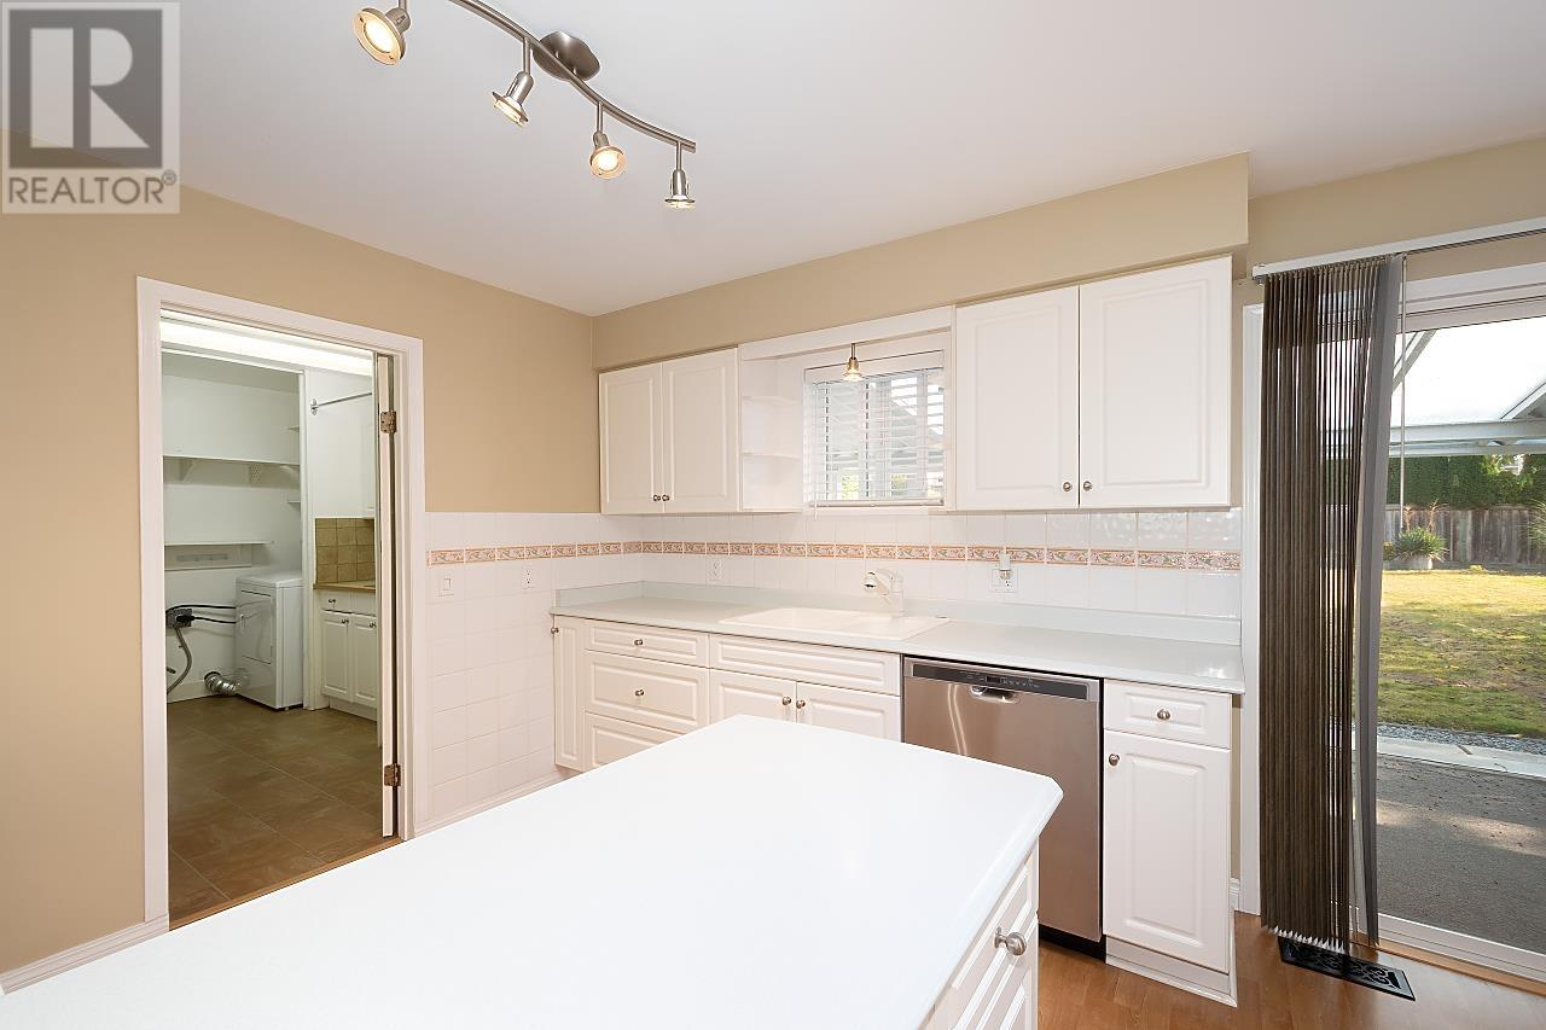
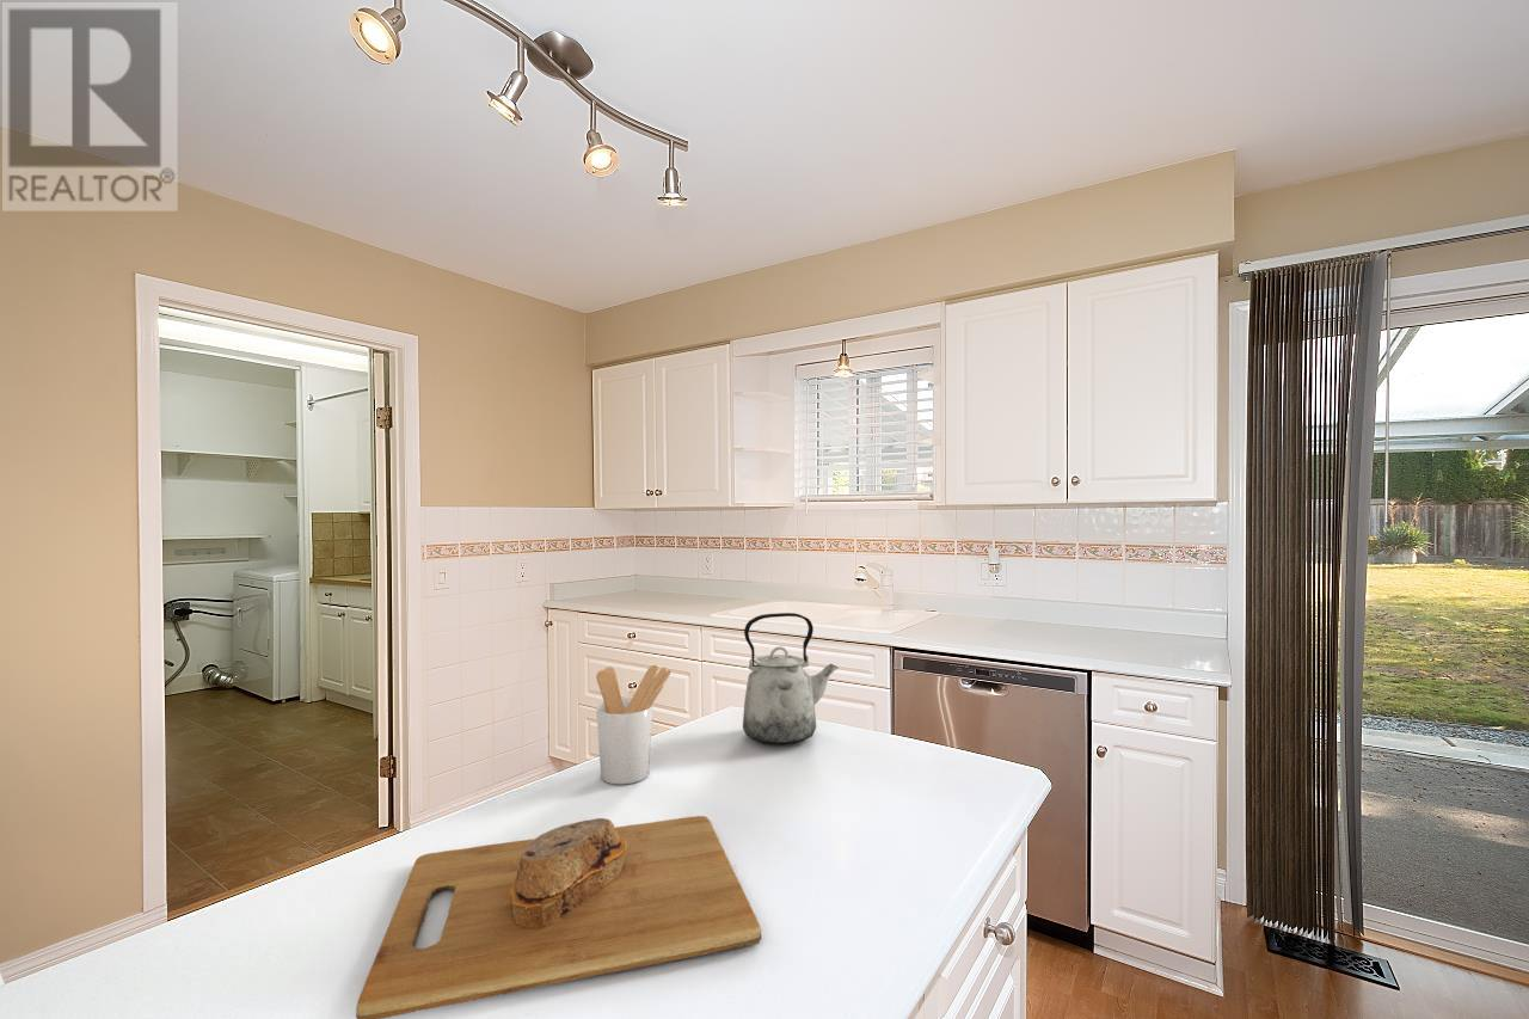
+ cutting board [355,815,762,1019]
+ kettle [742,612,840,747]
+ utensil holder [595,664,673,785]
